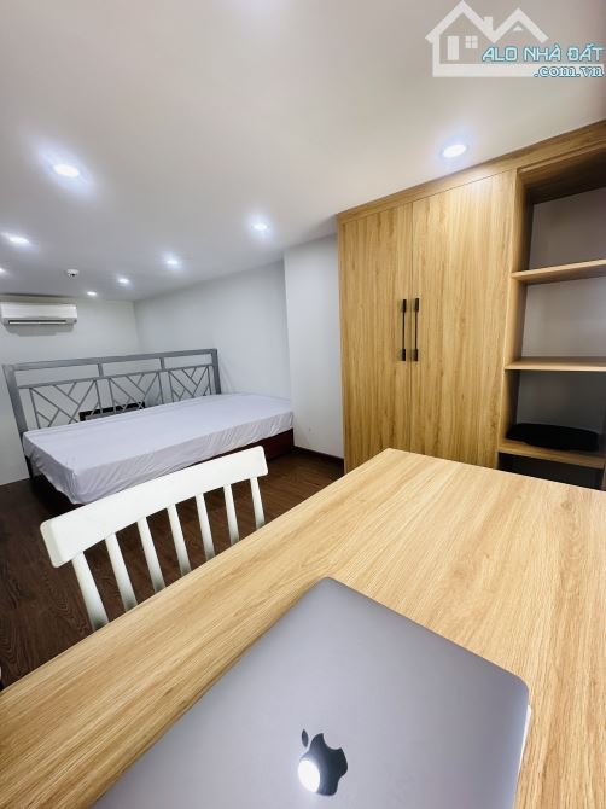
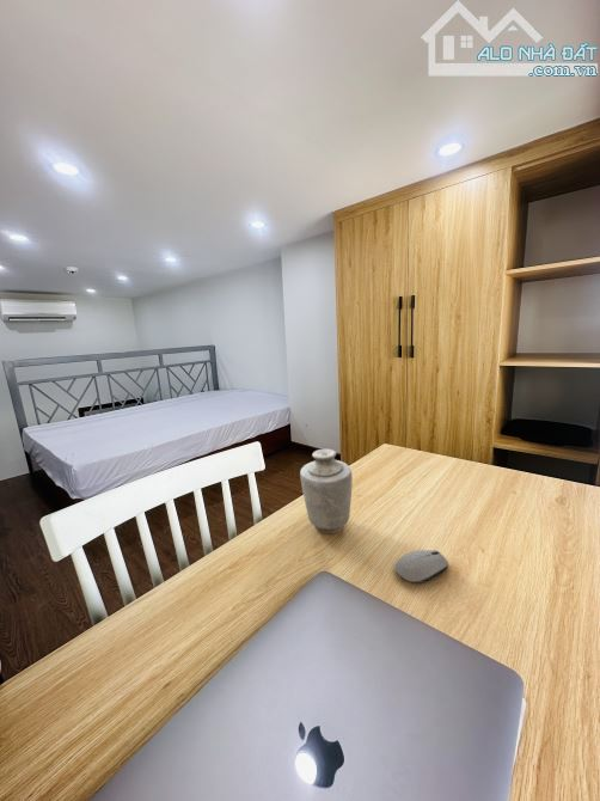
+ computer mouse [393,549,449,585]
+ vase [299,447,354,534]
